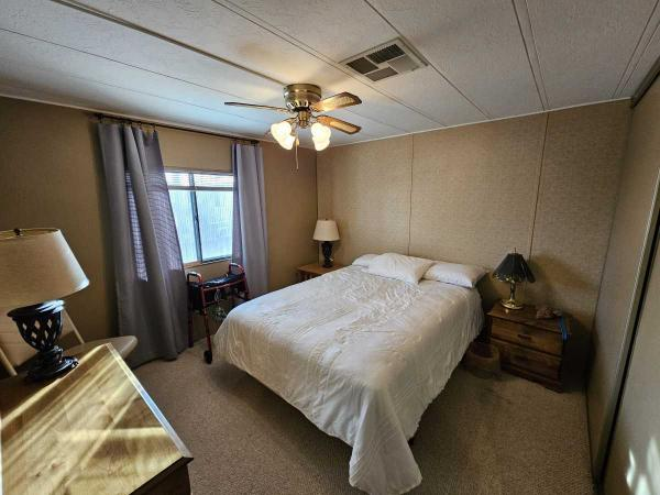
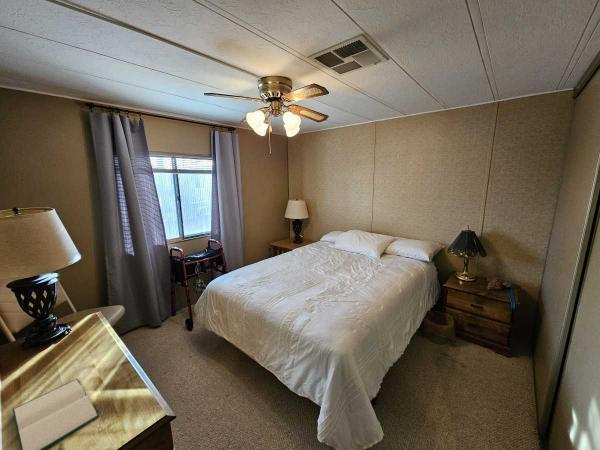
+ hardback book [12,378,100,450]
